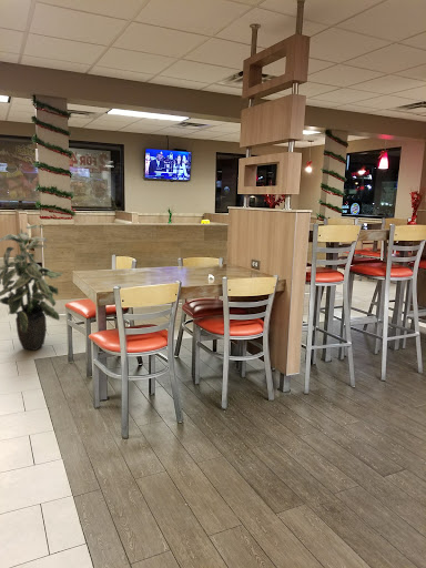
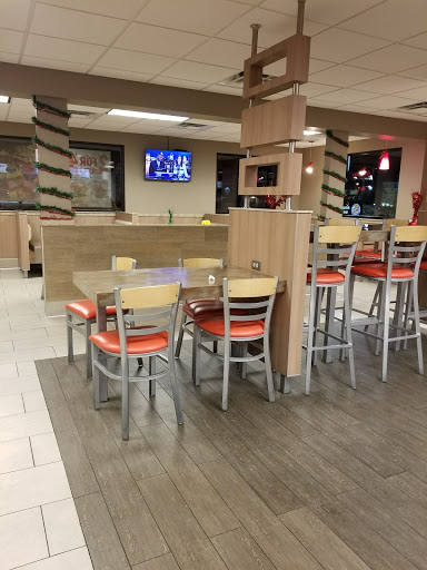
- indoor plant [0,224,65,352]
